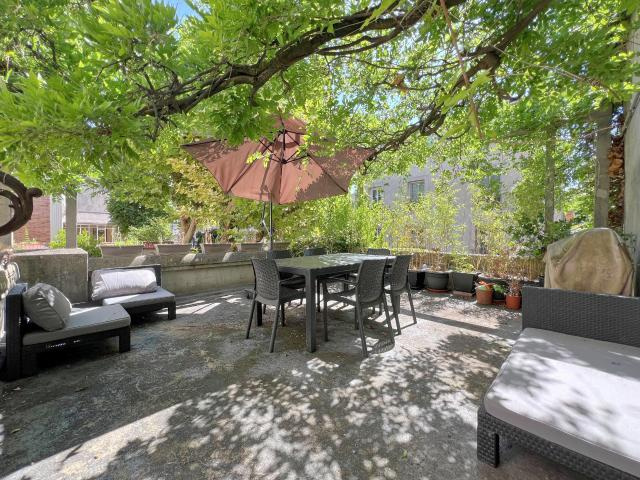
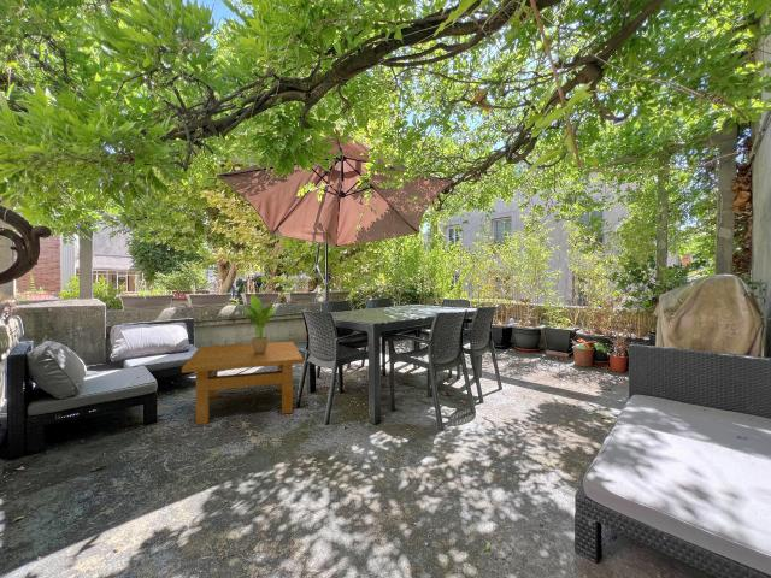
+ table [181,341,305,426]
+ potted plant [234,293,278,354]
